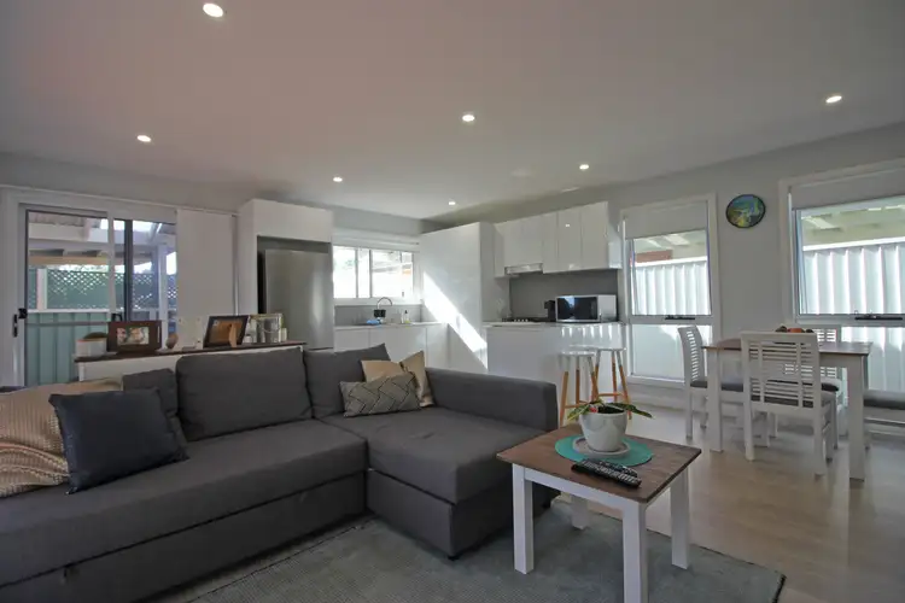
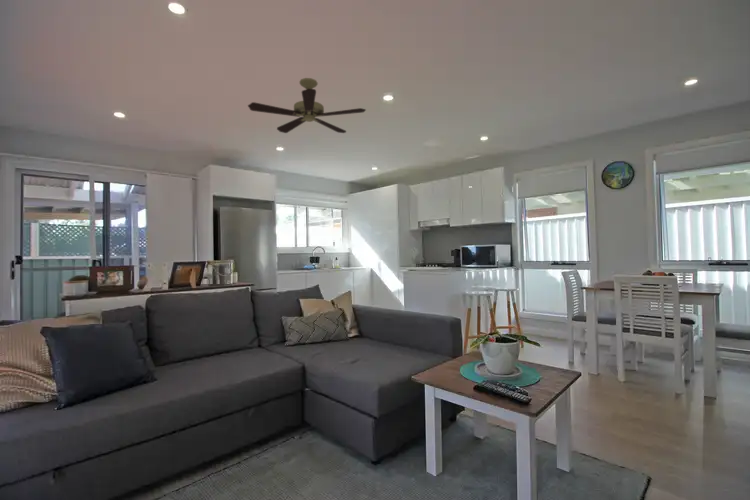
+ ceiling fan [247,77,367,134]
